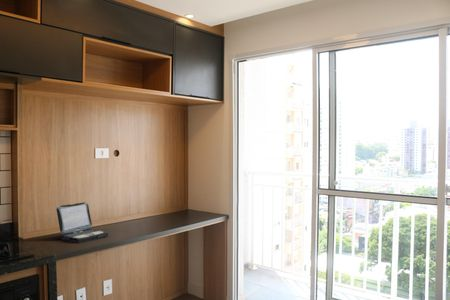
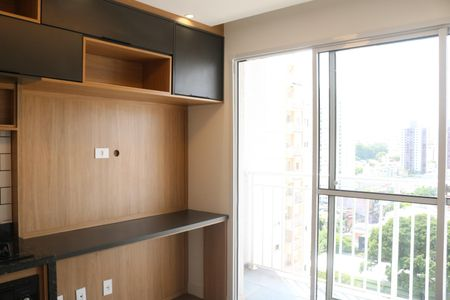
- laptop [52,201,109,244]
